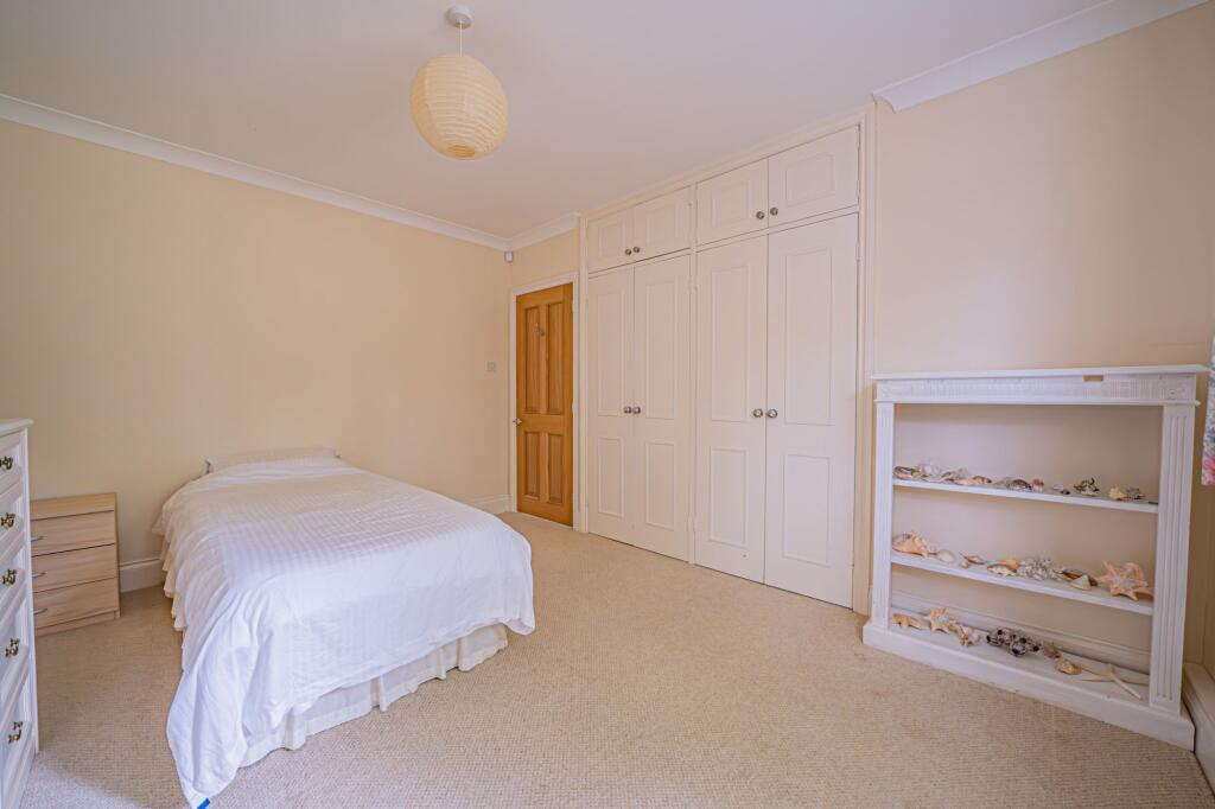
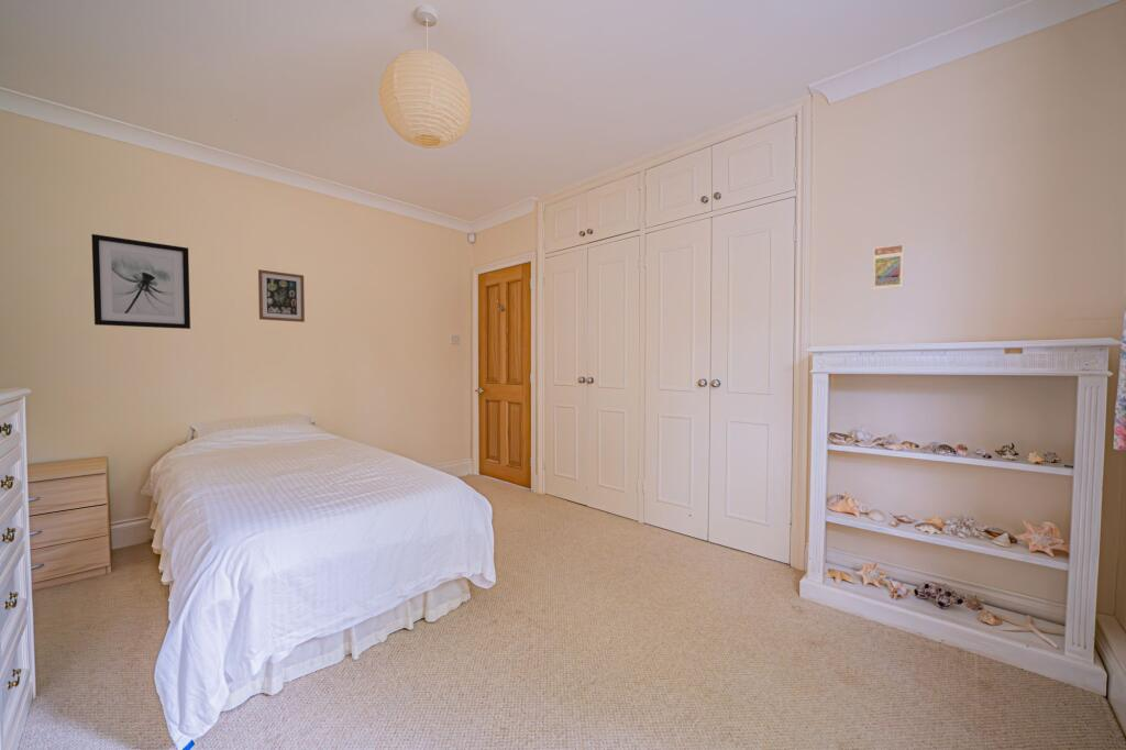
+ wall art [257,268,306,323]
+ wall art [90,233,191,330]
+ trading card display case [871,242,905,291]
